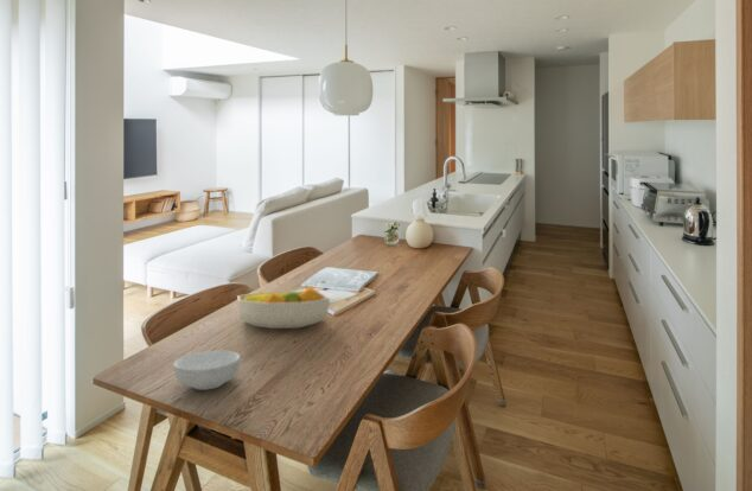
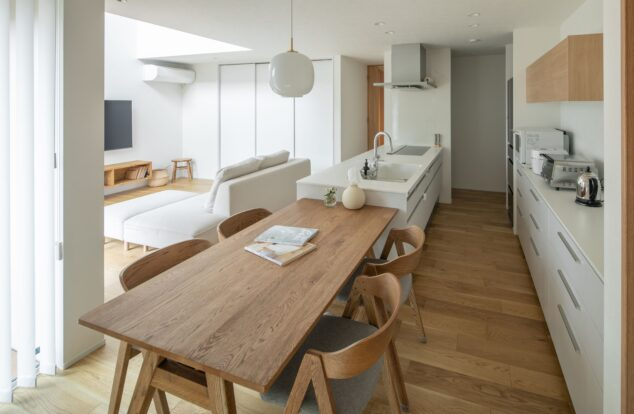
- fruit bowl [236,285,331,330]
- cereal bowl [172,350,241,391]
